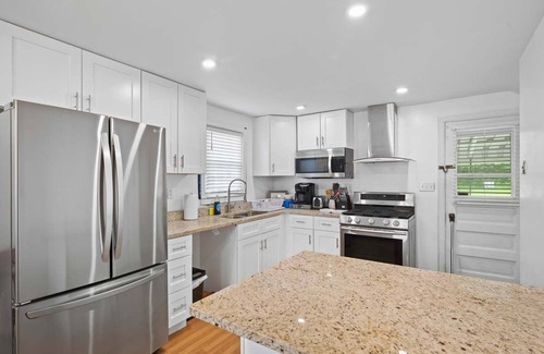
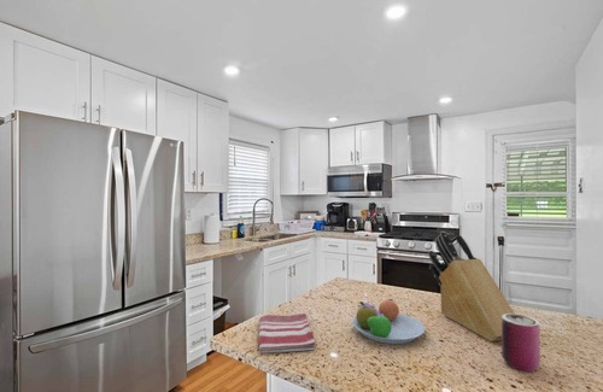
+ knife block [427,230,515,343]
+ can [500,312,541,373]
+ dish towel [257,312,317,355]
+ fruit bowl [351,298,426,345]
